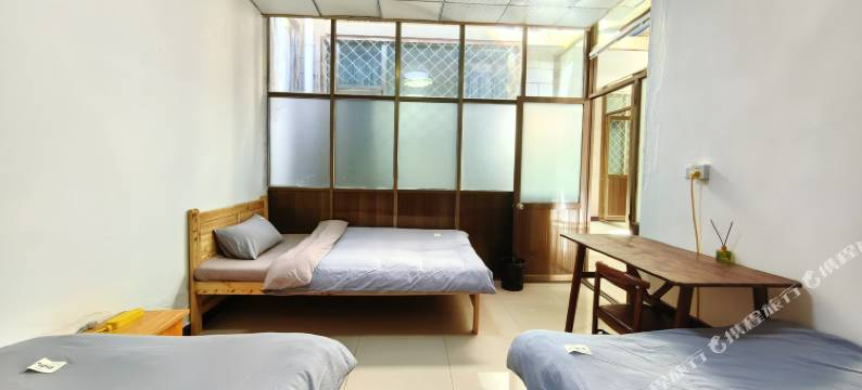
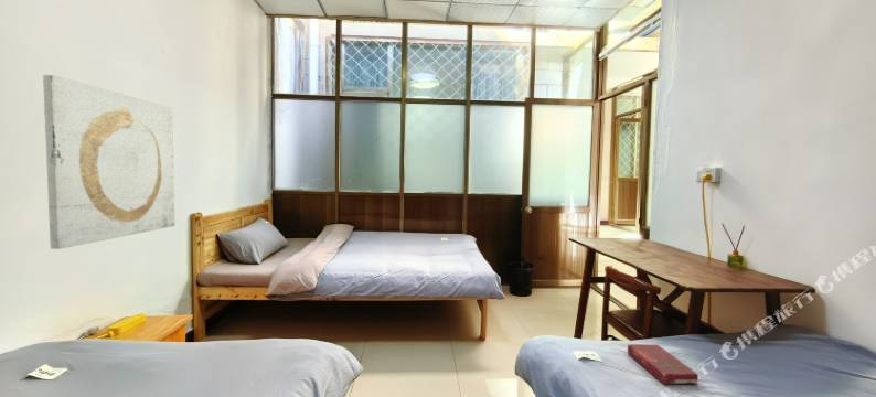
+ wall art [42,74,175,250]
+ book [627,343,699,385]
